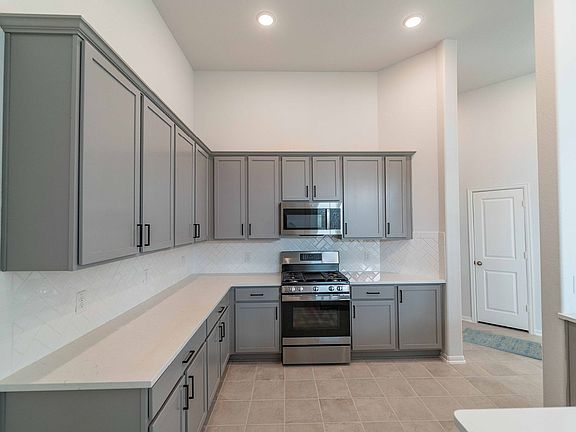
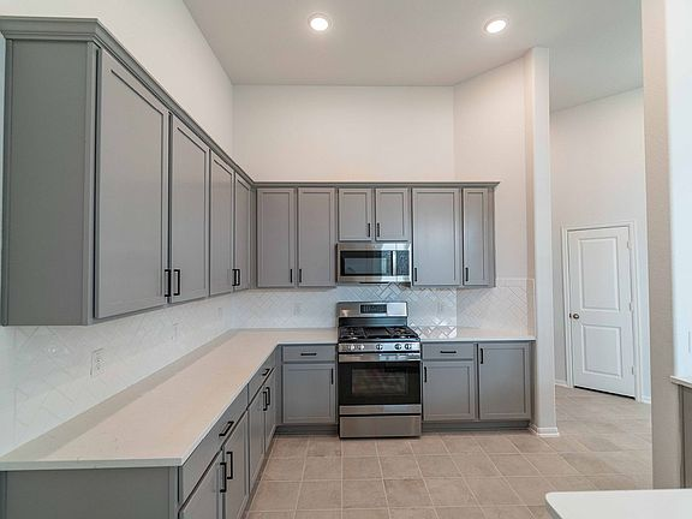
- rug [461,327,543,361]
